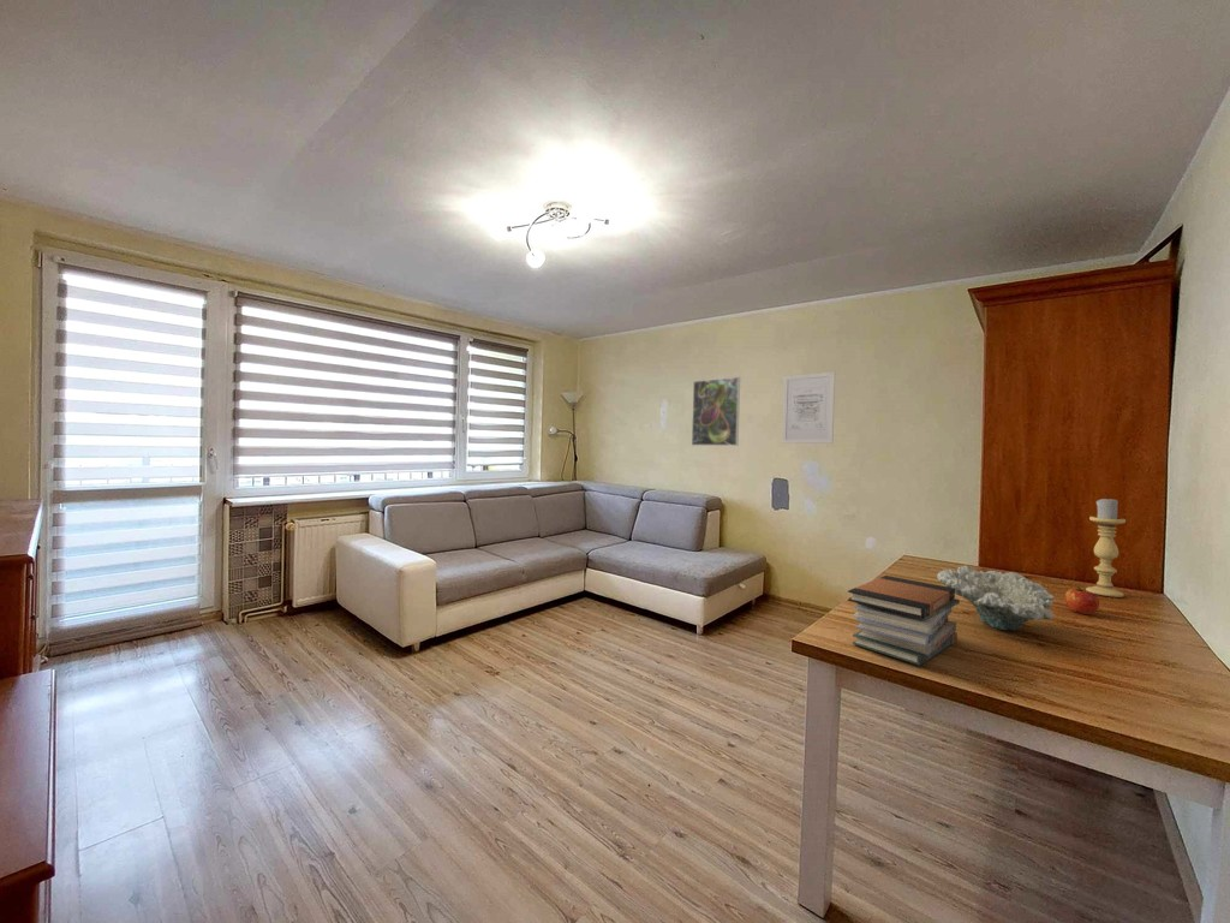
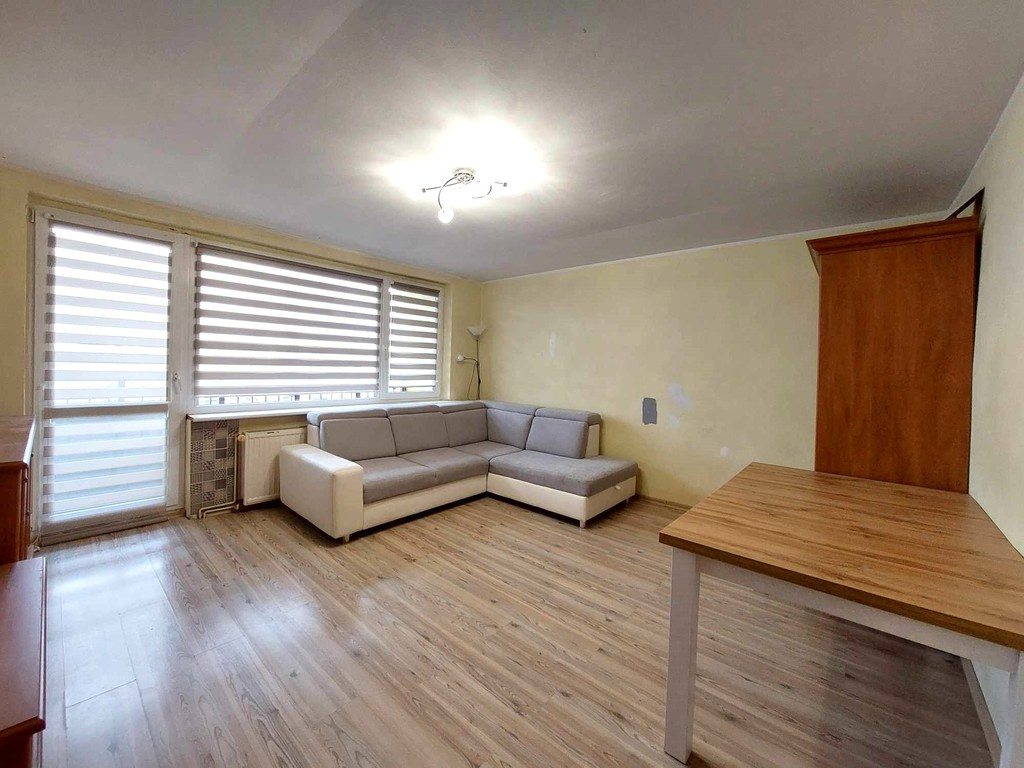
- candle holder [1085,496,1127,599]
- book stack [847,574,961,667]
- decorative bowl [936,564,1055,631]
- wall art [781,370,836,445]
- apple [1064,585,1100,615]
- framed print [691,376,741,447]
